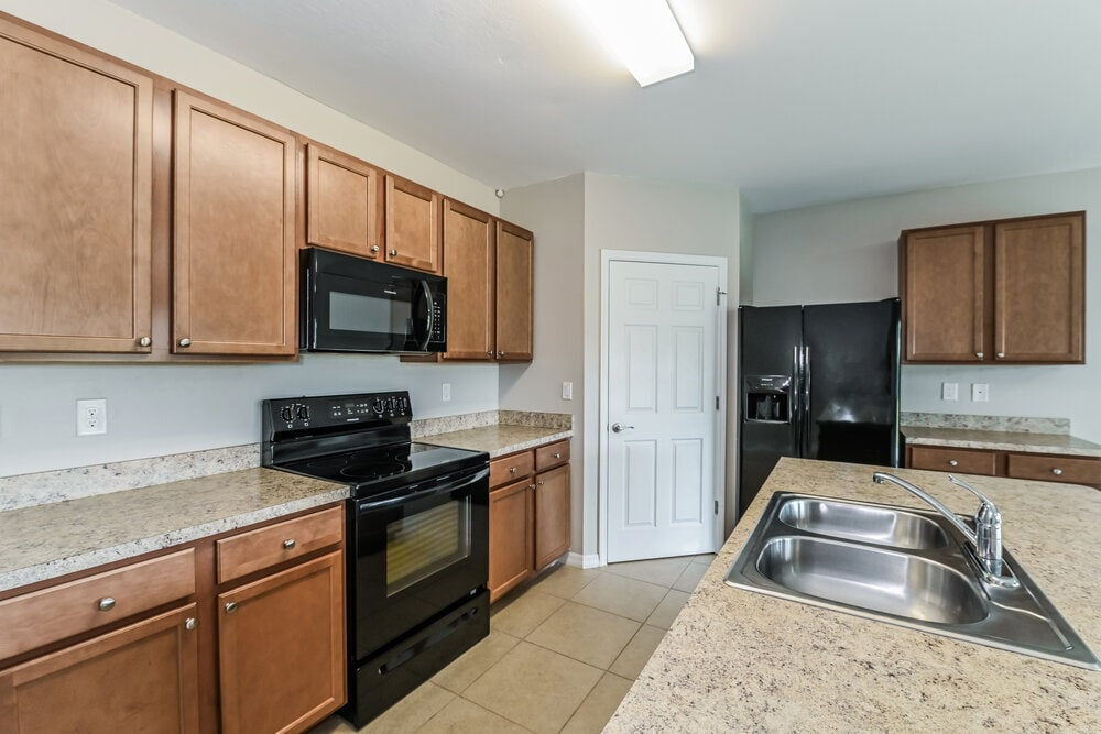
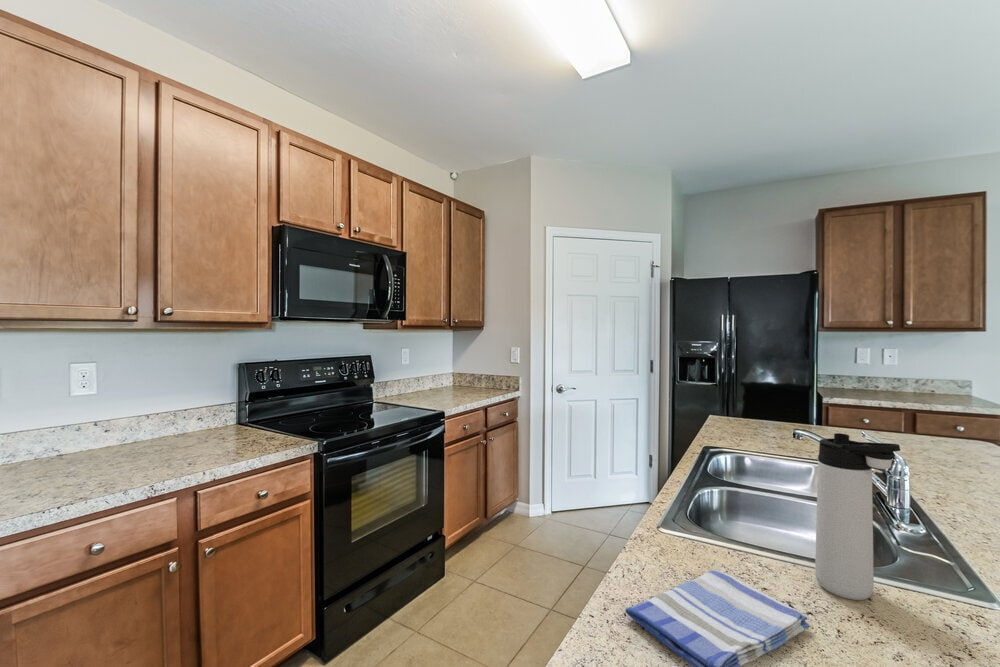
+ thermos bottle [814,432,901,601]
+ dish towel [624,569,811,667]
